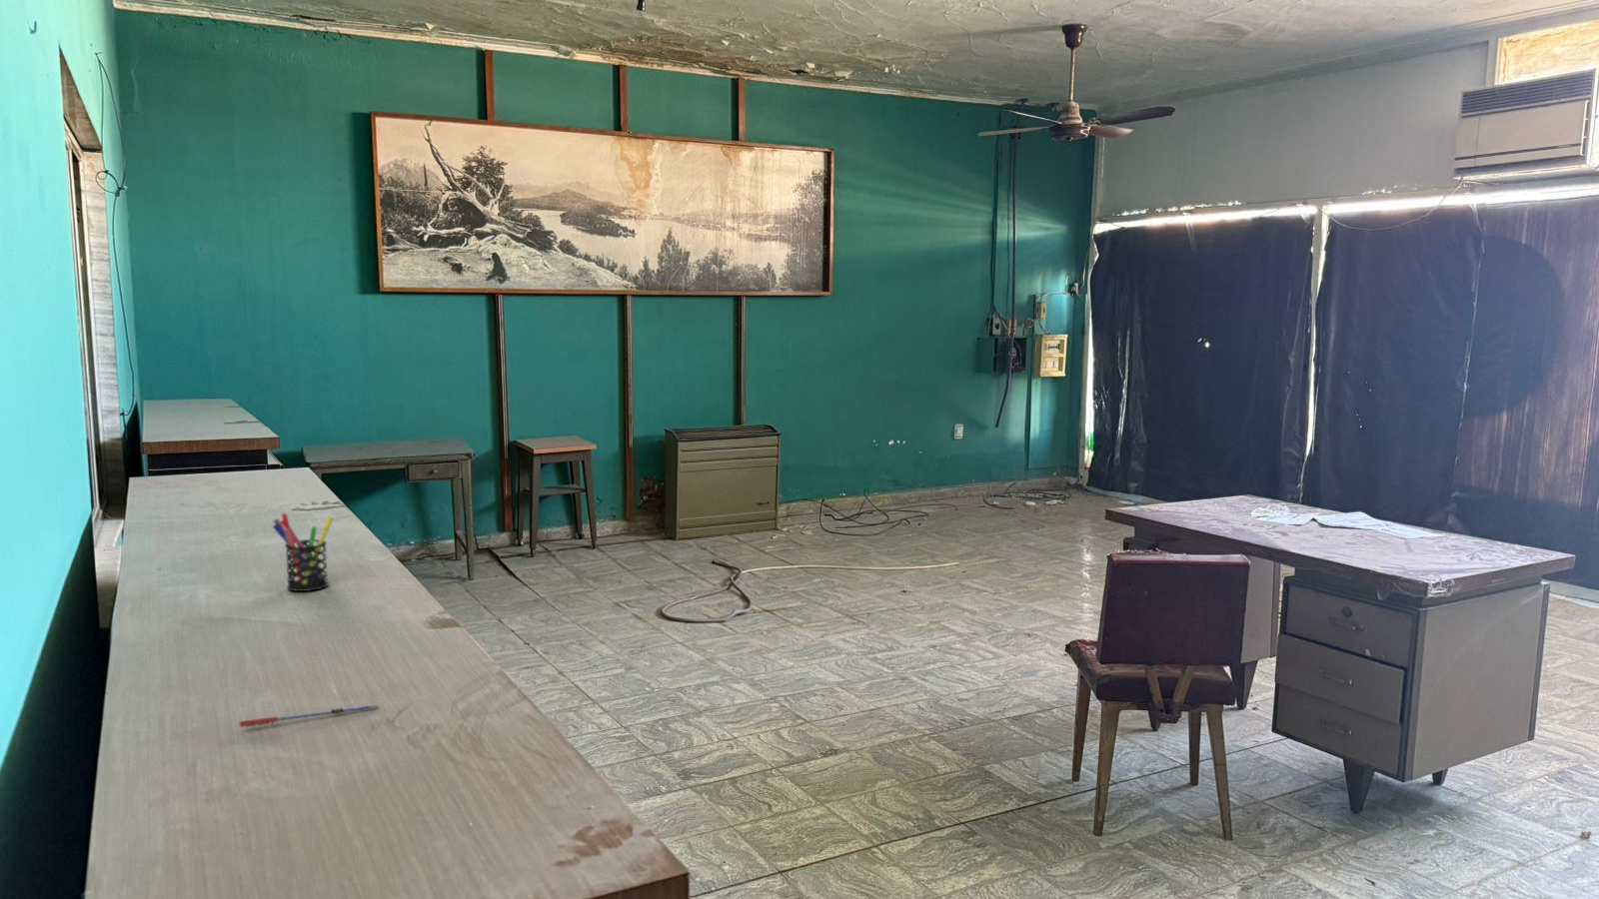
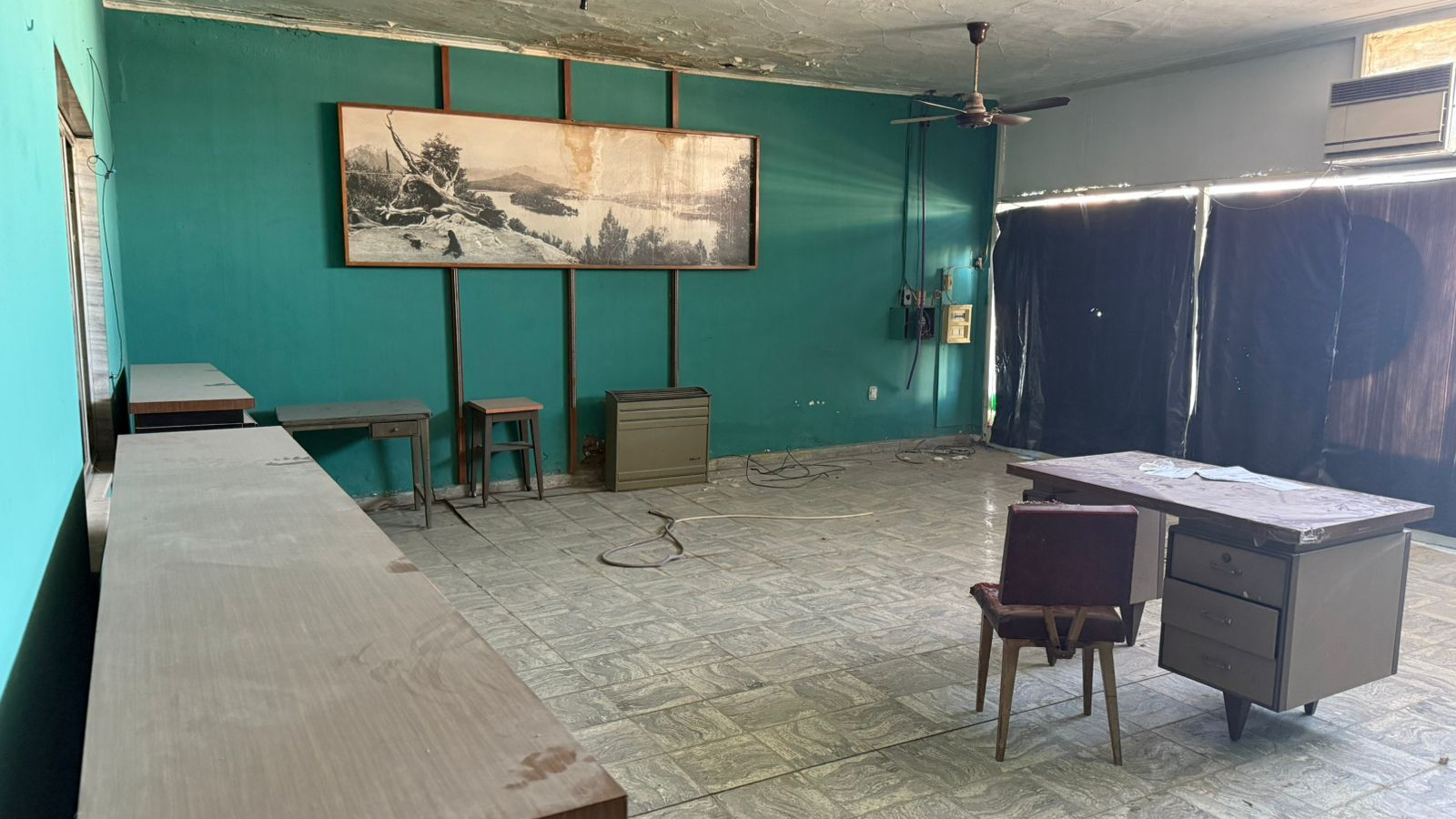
- pen holder [272,513,335,593]
- pen [238,705,379,728]
